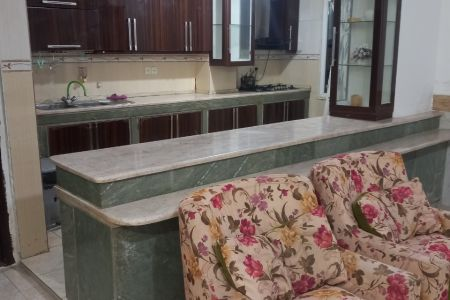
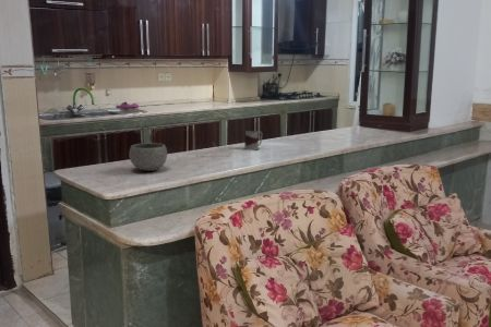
+ mug [243,130,263,152]
+ bowl [128,142,168,172]
